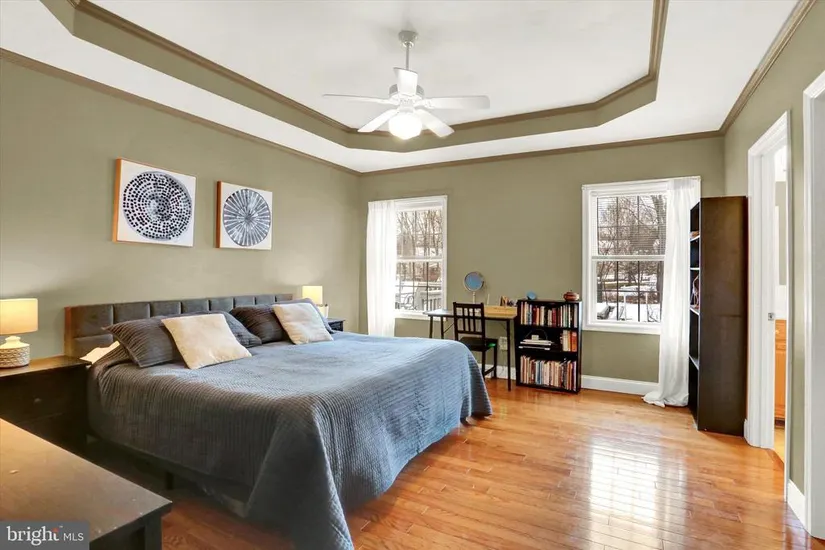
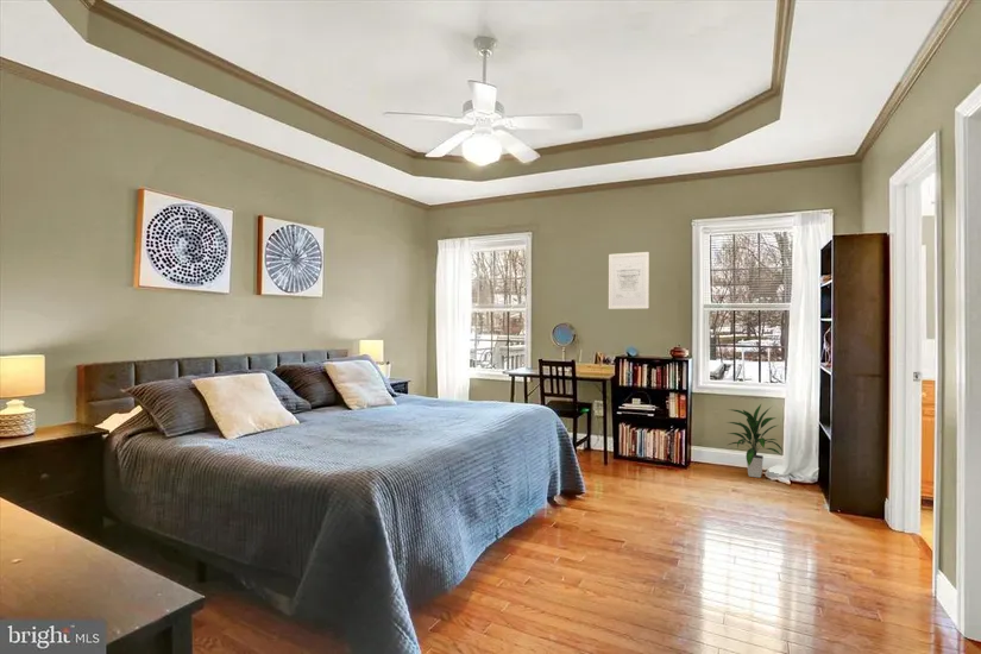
+ wall art [608,251,650,310]
+ indoor plant [724,403,784,479]
